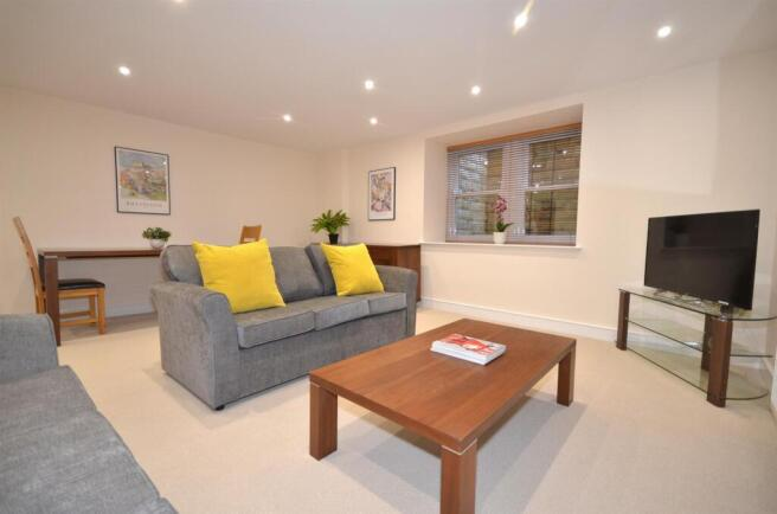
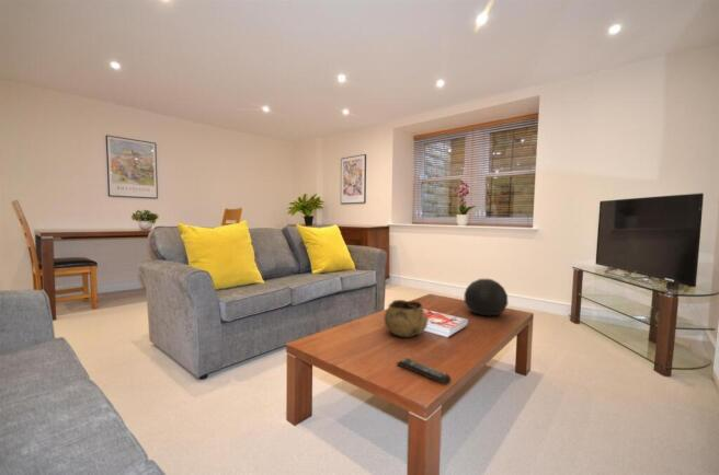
+ remote control [396,357,452,385]
+ decorative ball [463,278,509,316]
+ decorative bowl [383,299,429,338]
